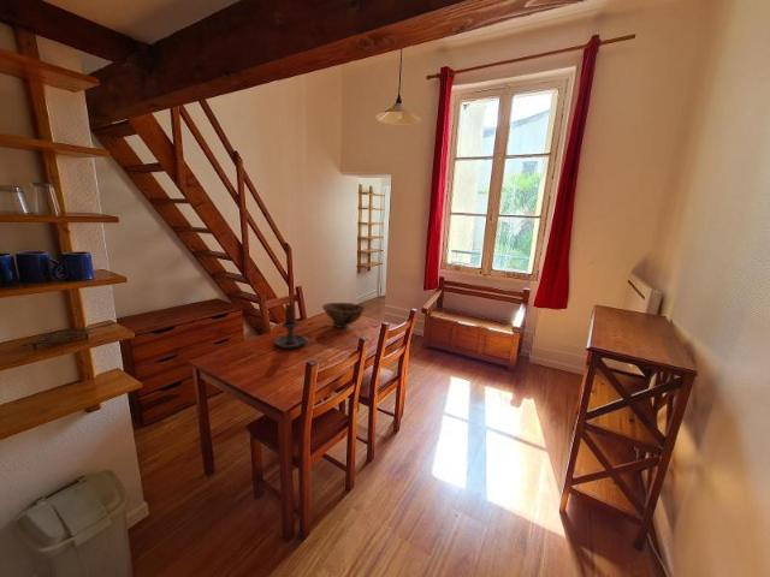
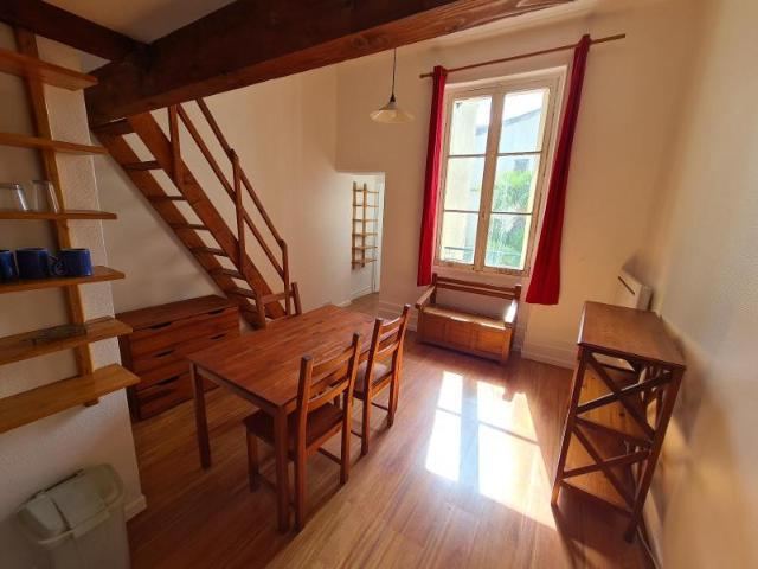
- bowl [321,302,367,329]
- candle holder [274,303,312,350]
